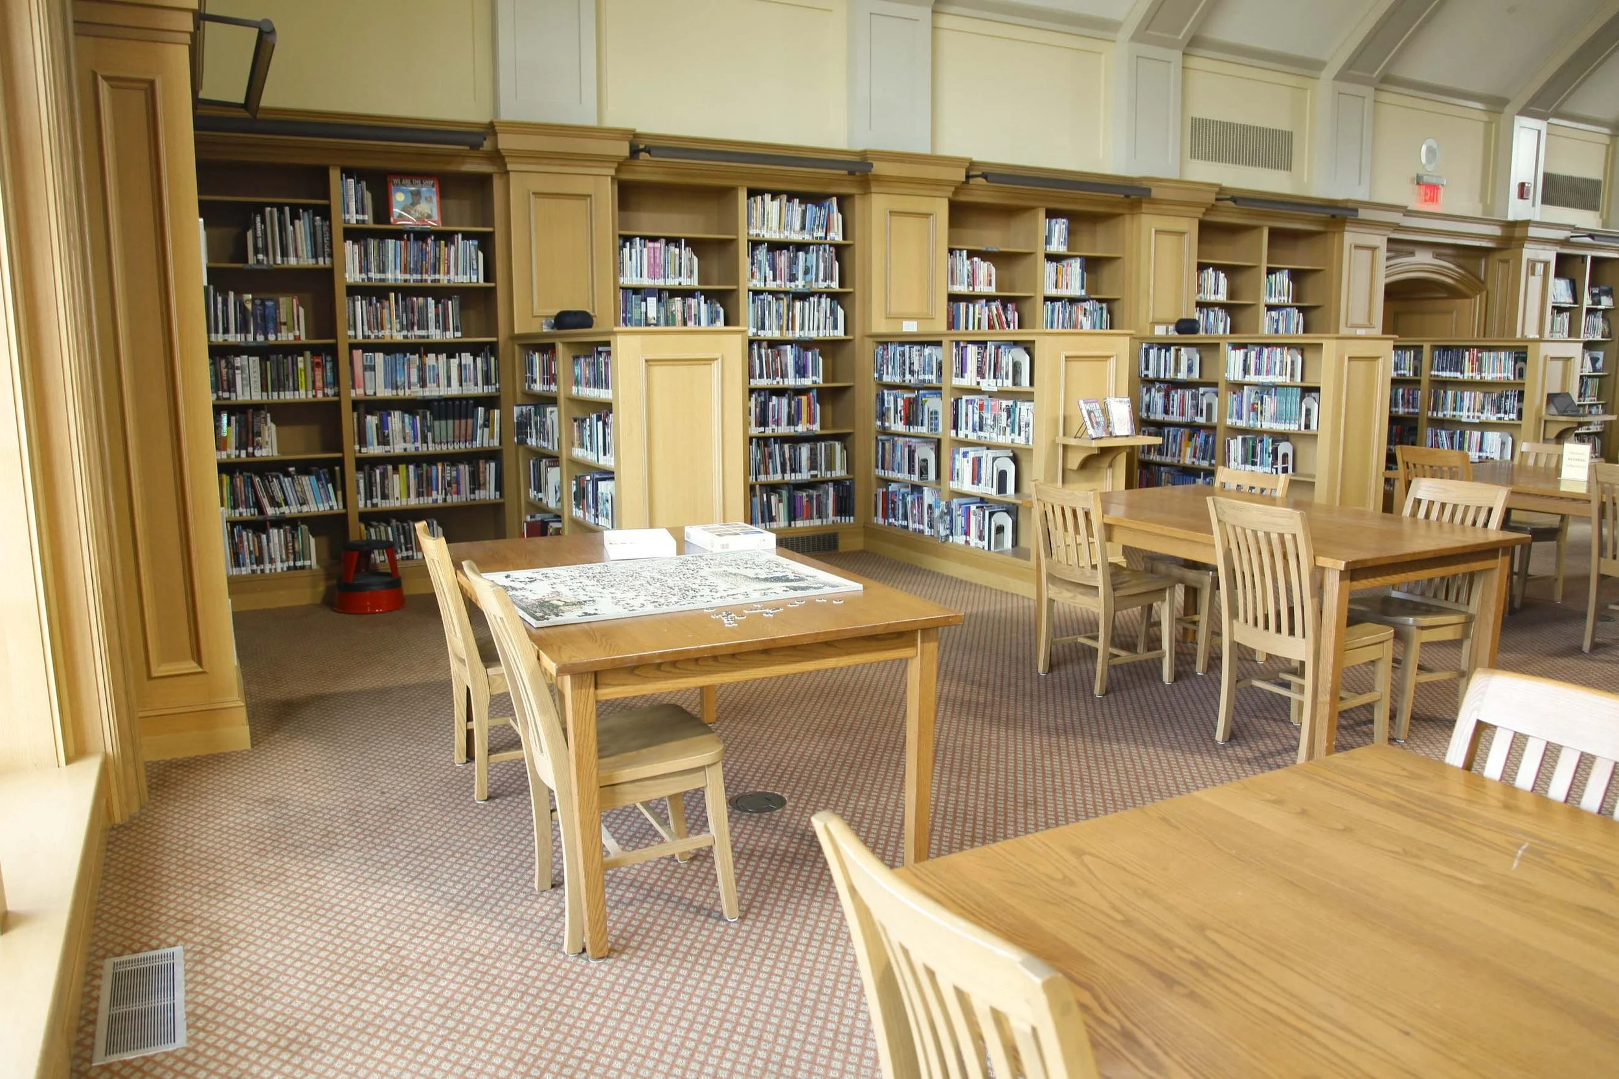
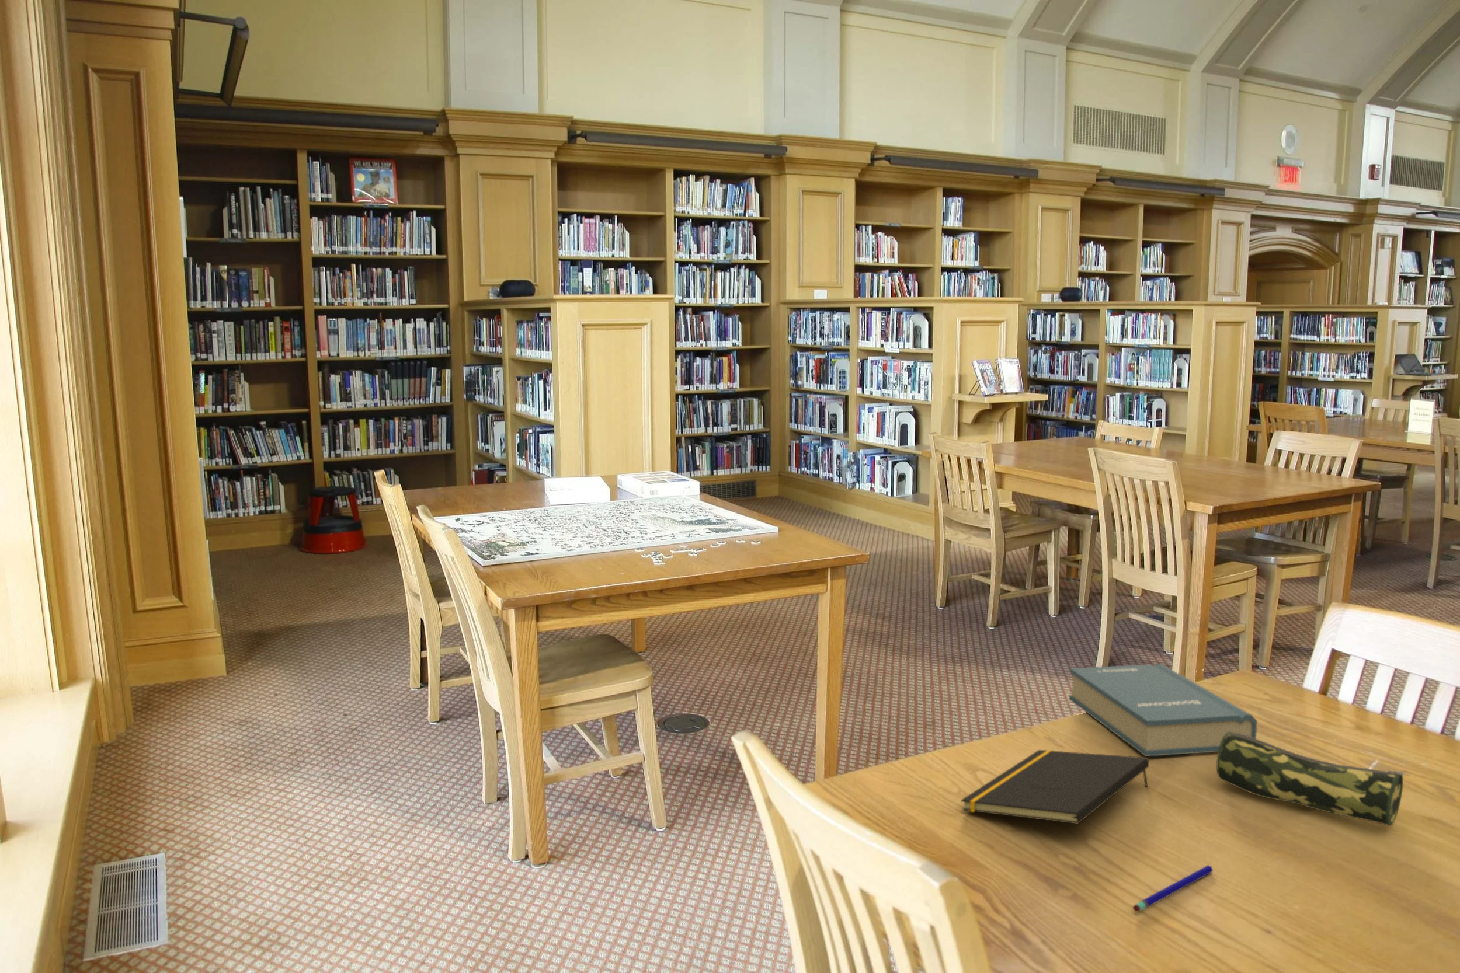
+ notepad [960,749,1150,824]
+ hardback book [1069,664,1258,757]
+ pencil case [1216,731,1411,826]
+ pen [1132,864,1213,912]
